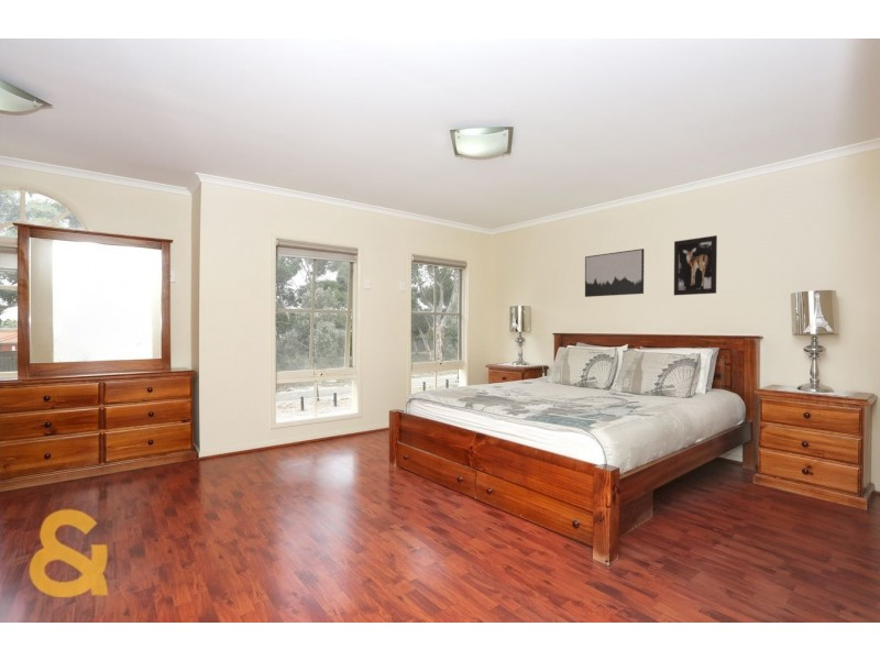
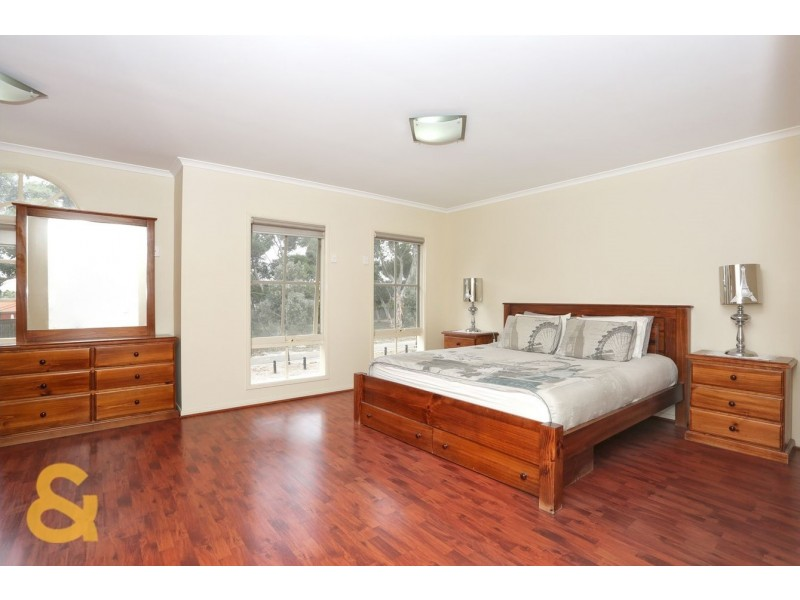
- wall art [584,248,645,298]
- wall art [673,234,718,296]
